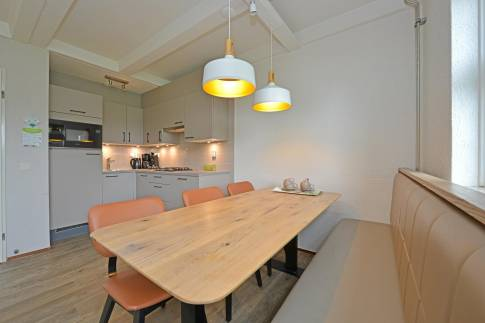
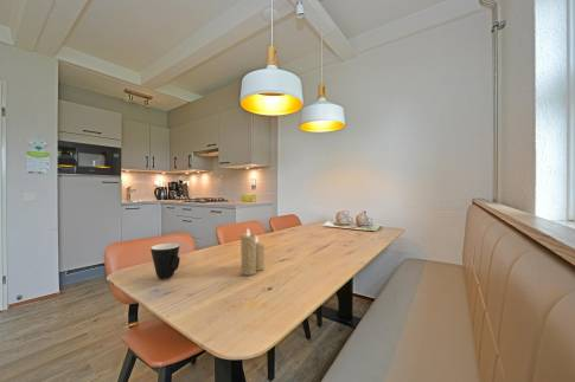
+ candle [239,227,266,277]
+ mug [149,242,180,280]
